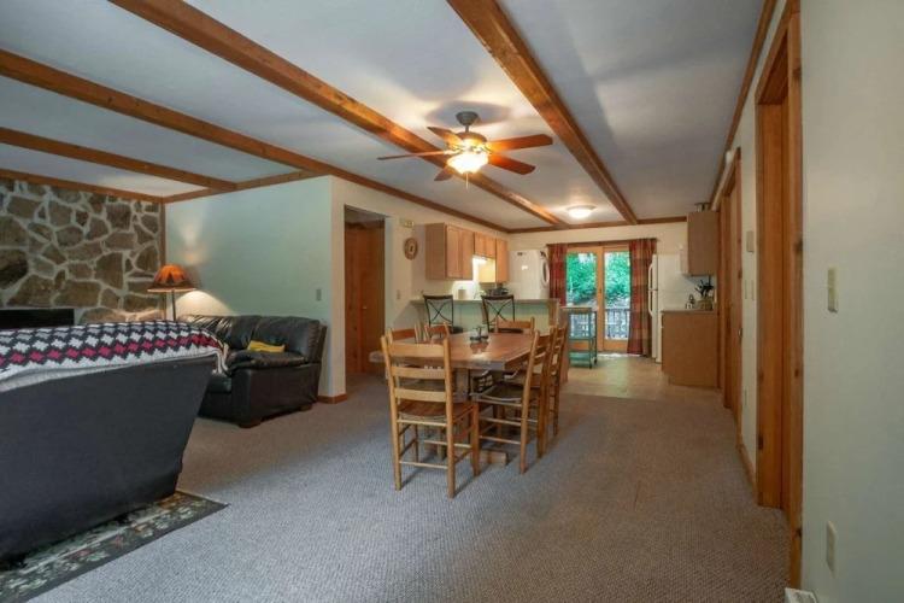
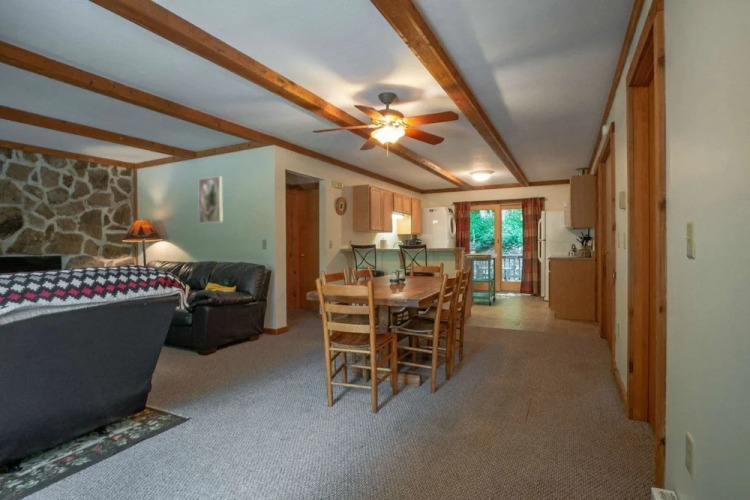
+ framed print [198,175,224,224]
